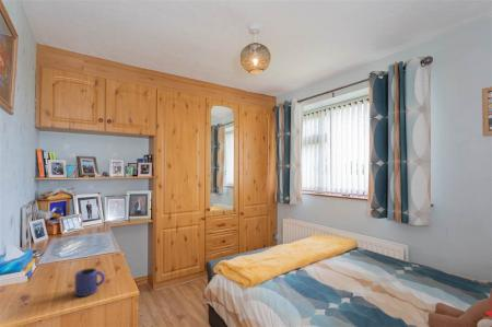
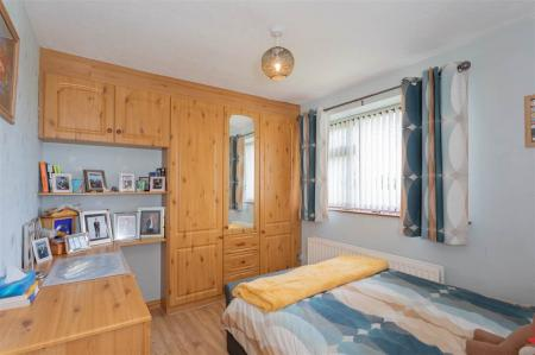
- mug [73,267,106,297]
